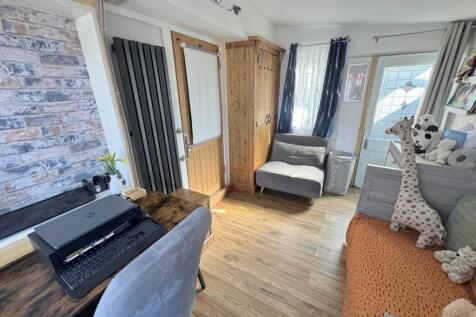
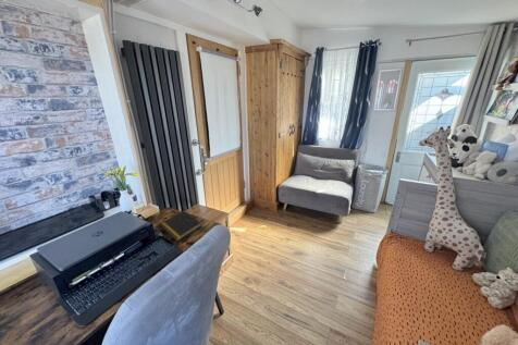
+ notepad [159,210,203,242]
